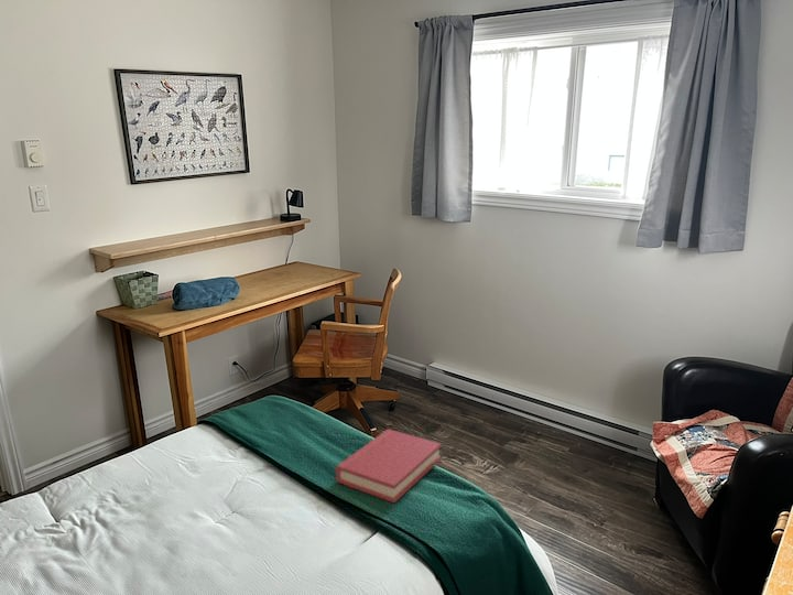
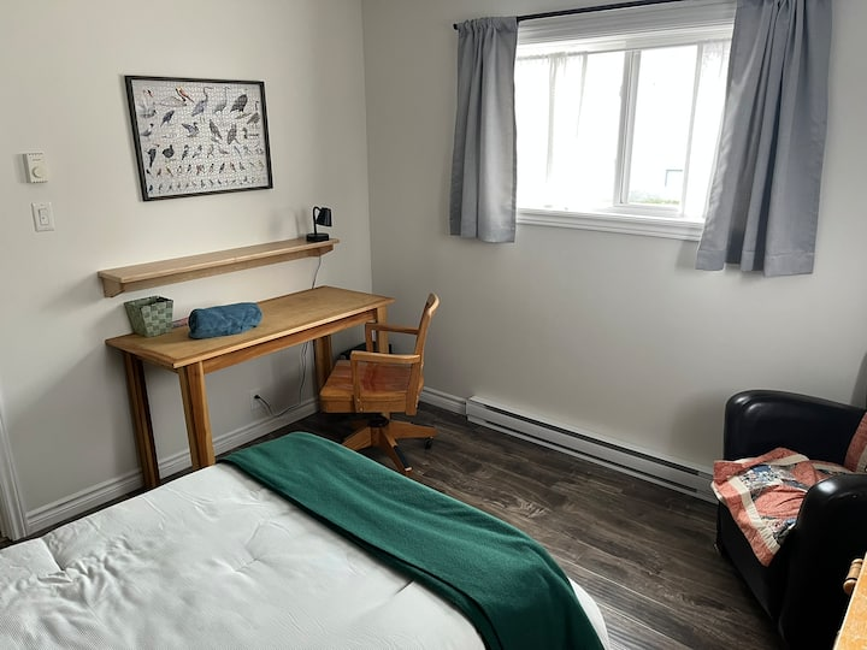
- hardback book [335,428,443,504]
